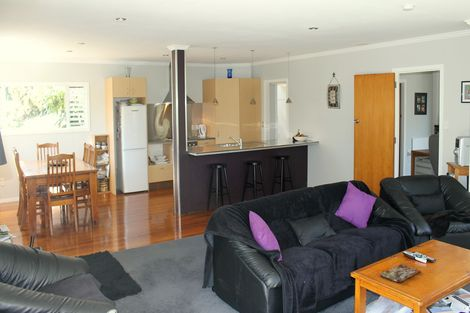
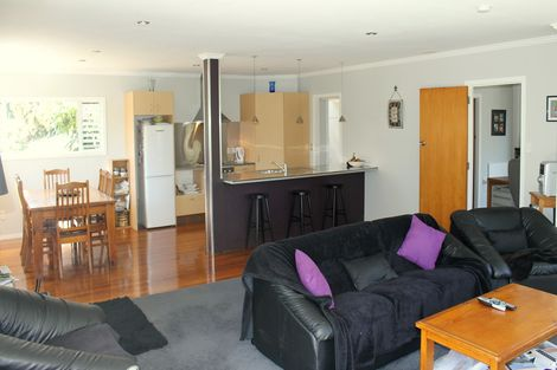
- magazine [379,263,422,283]
